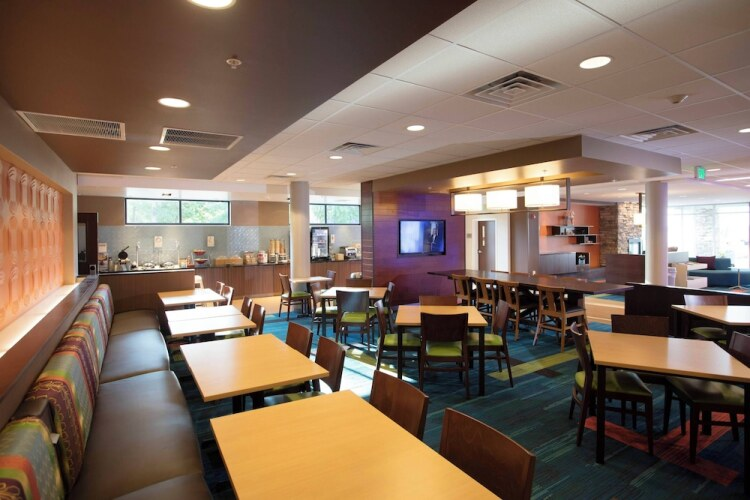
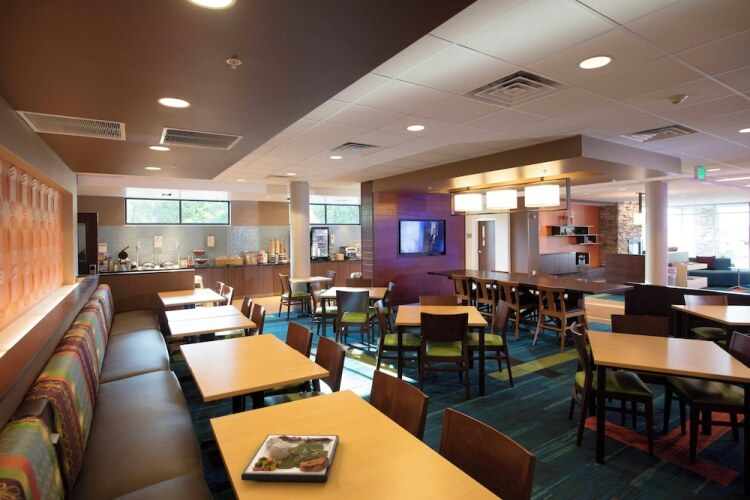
+ dinner plate [240,434,340,483]
